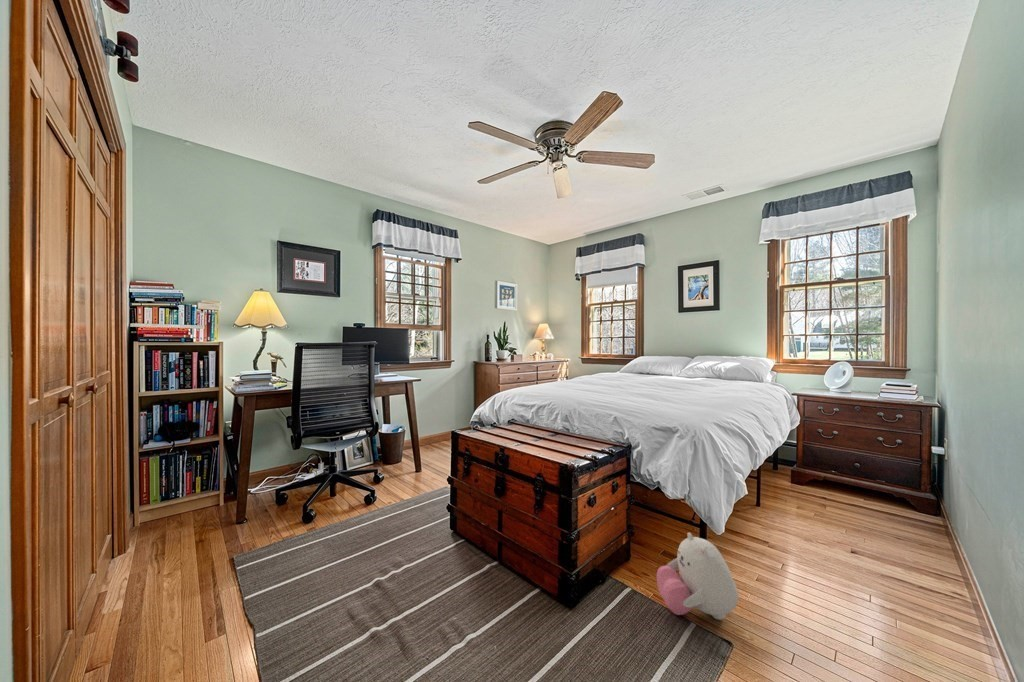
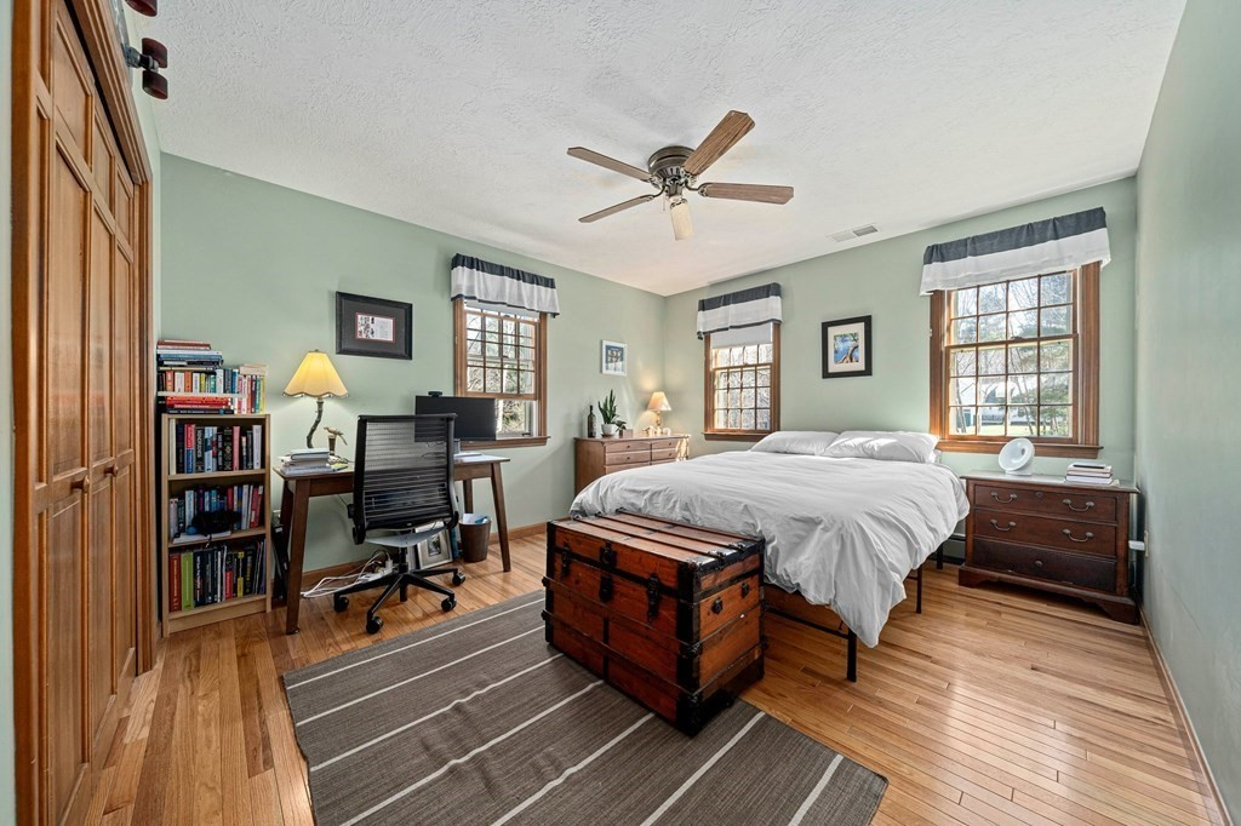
- plush toy [655,532,740,621]
